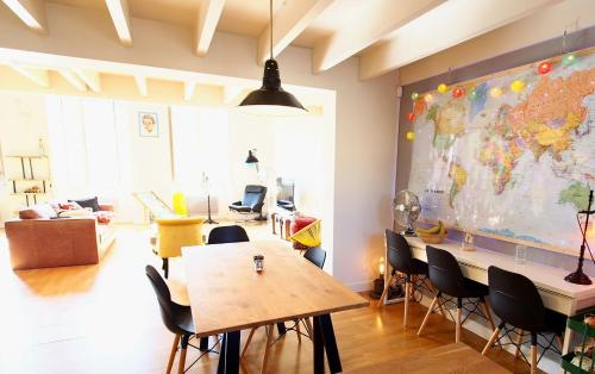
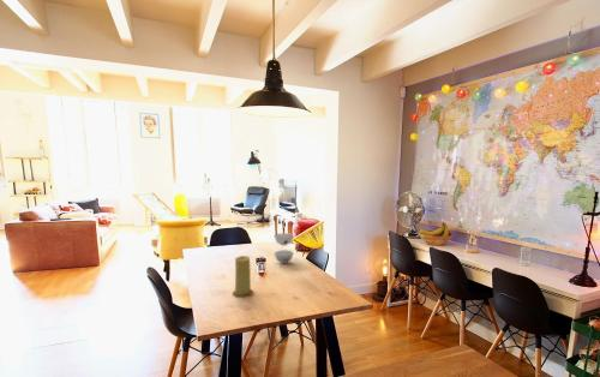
+ bowl [274,232,295,264]
+ candle [232,255,254,299]
